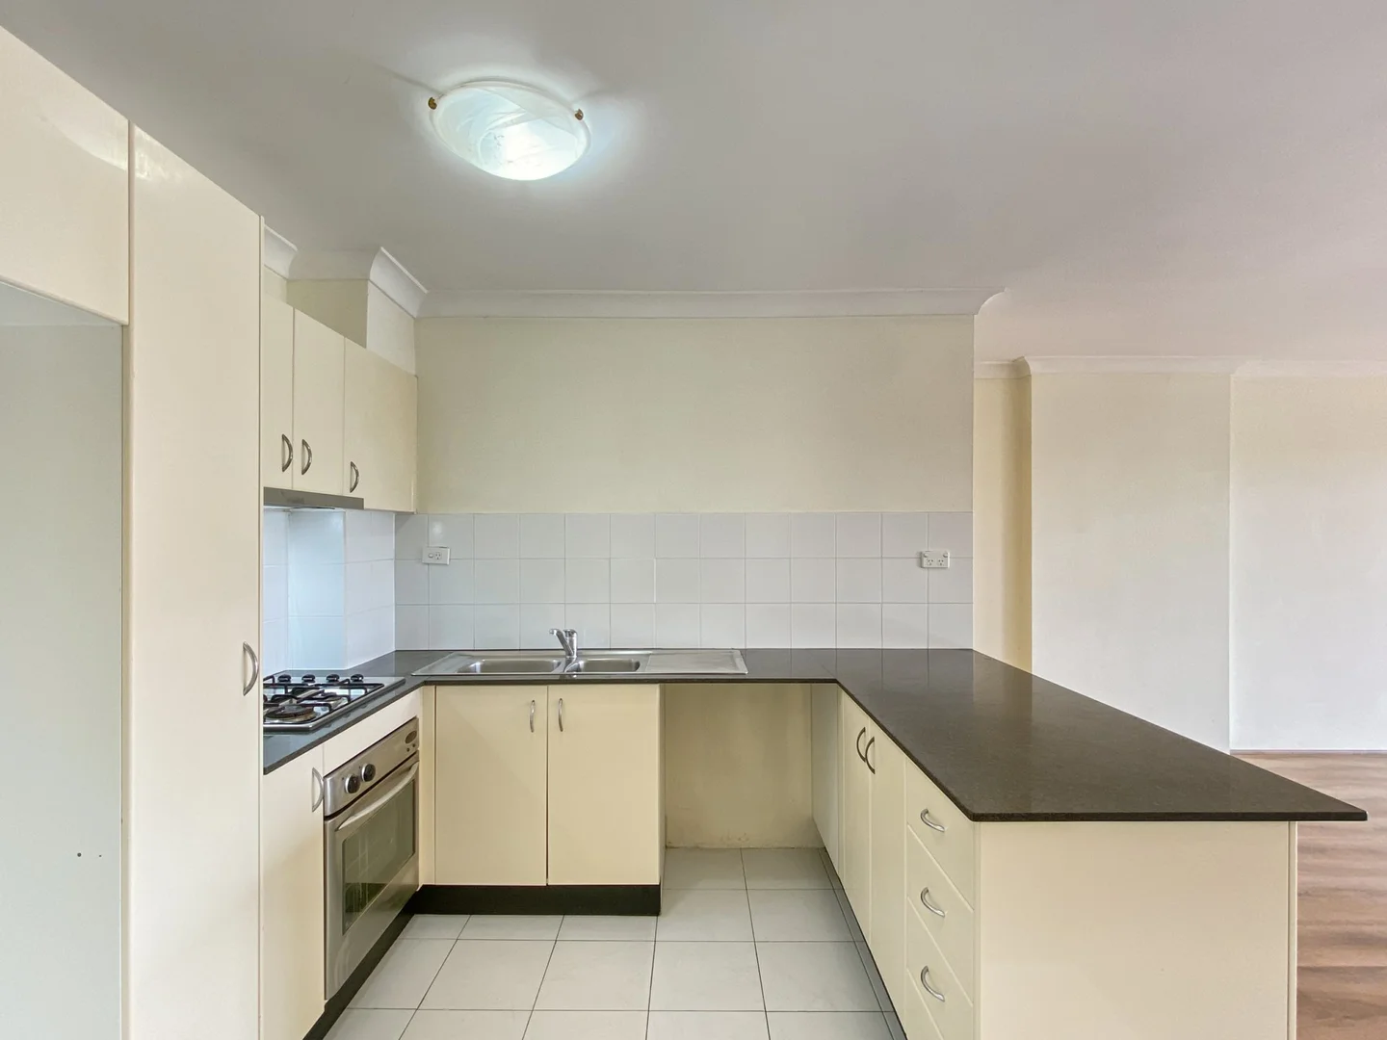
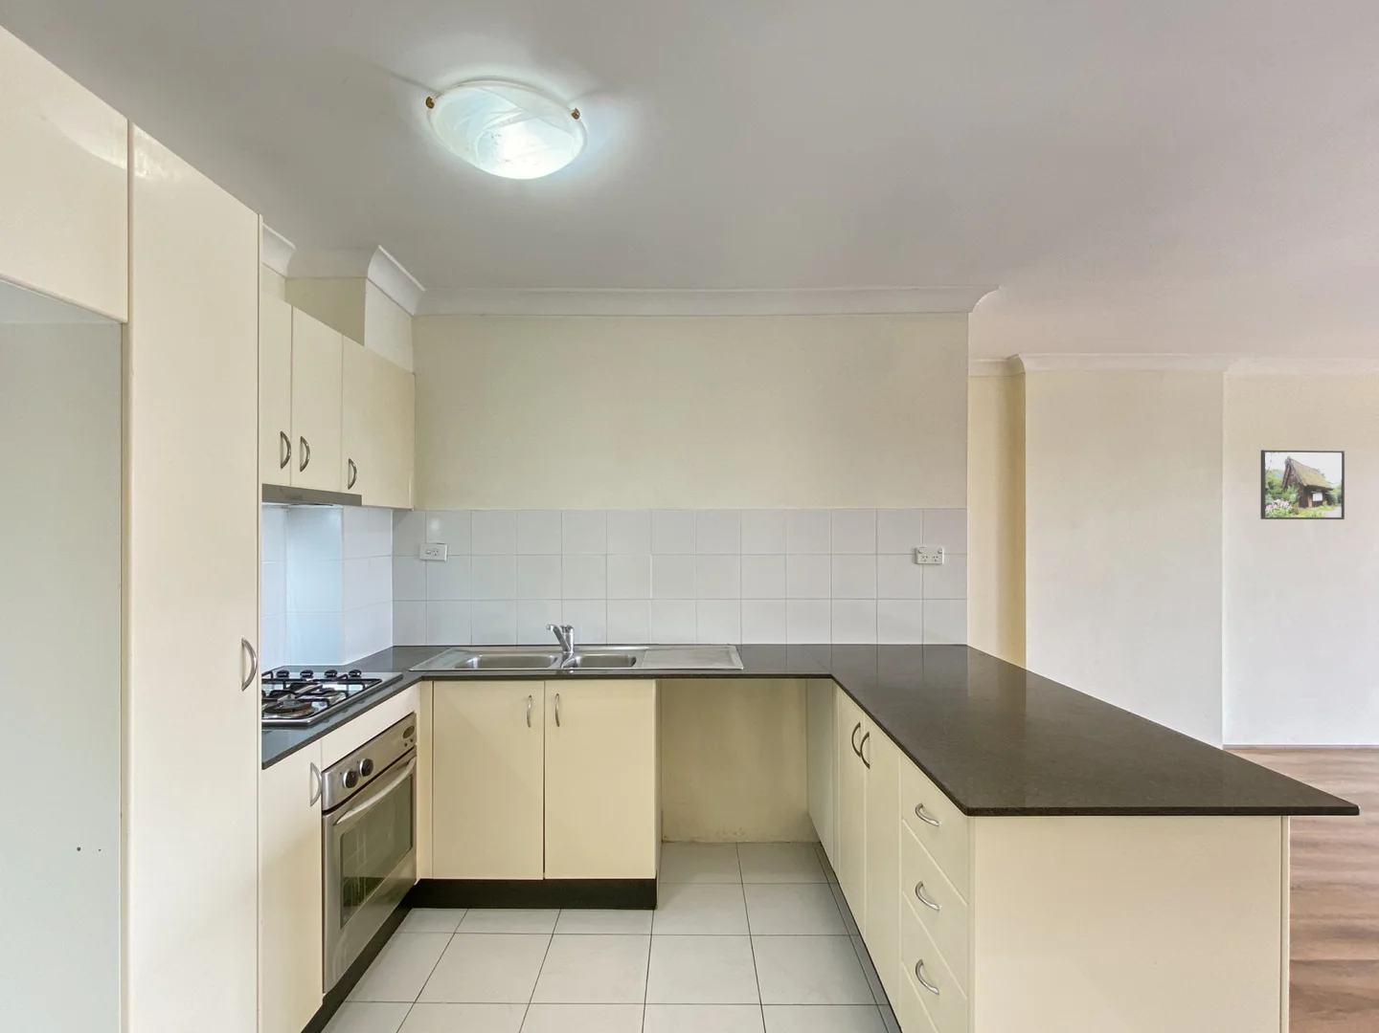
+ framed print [1260,448,1345,521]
